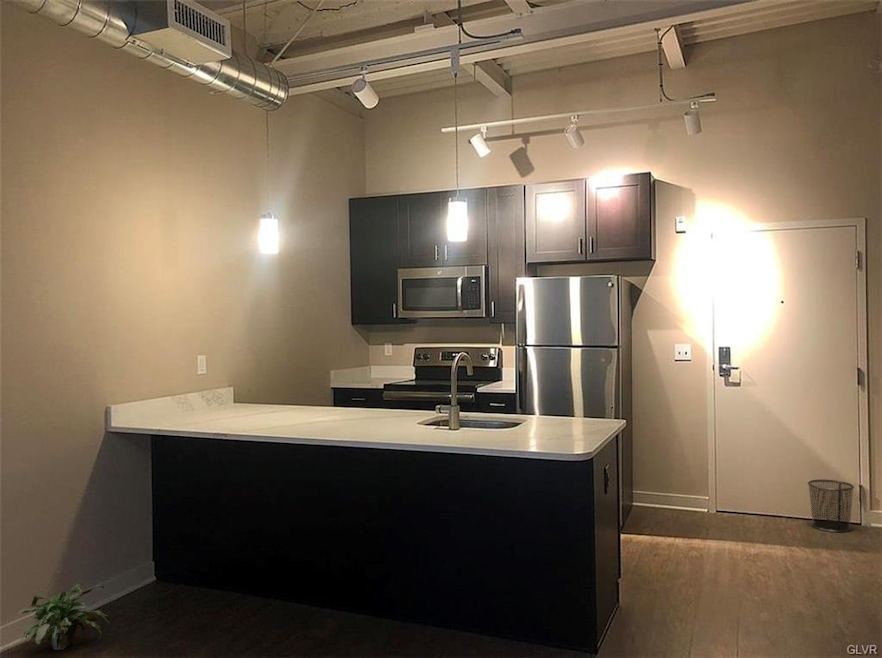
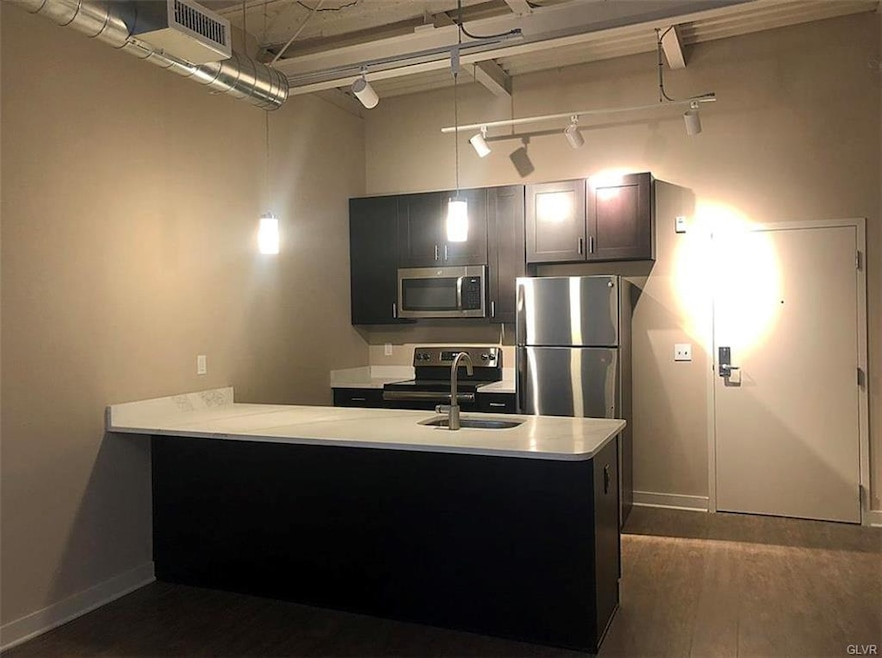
- waste bin [807,479,855,533]
- potted plant [17,581,111,651]
